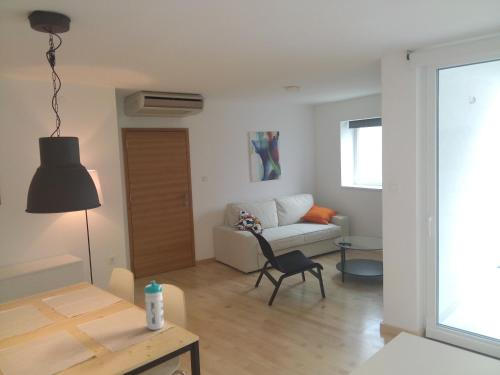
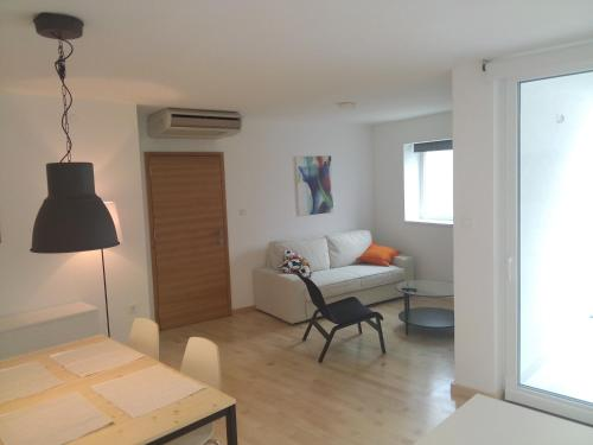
- water bottle [143,280,165,331]
